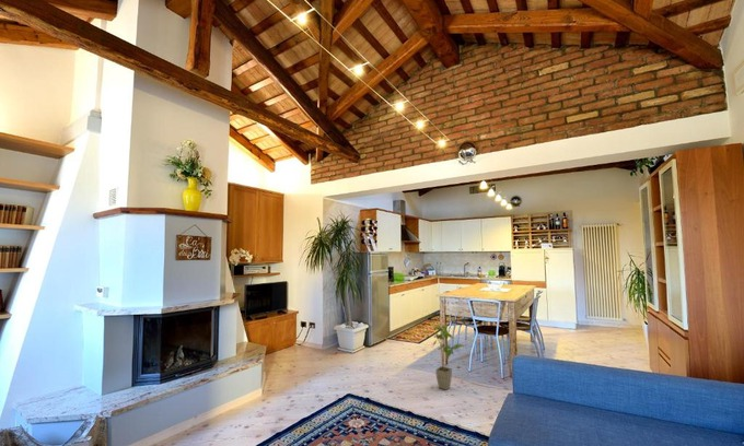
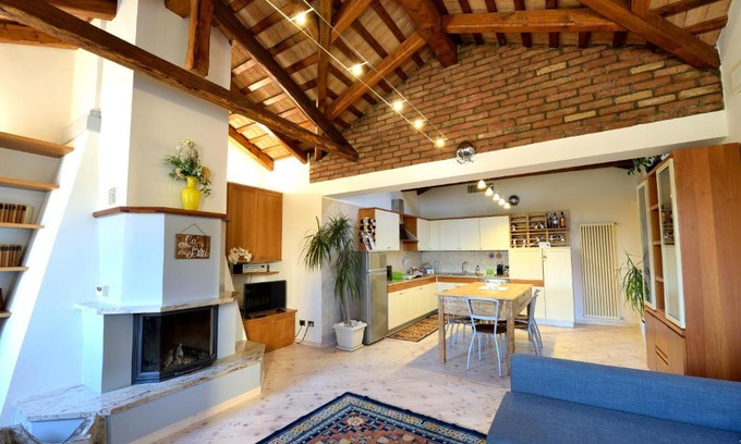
- house plant [431,325,466,391]
